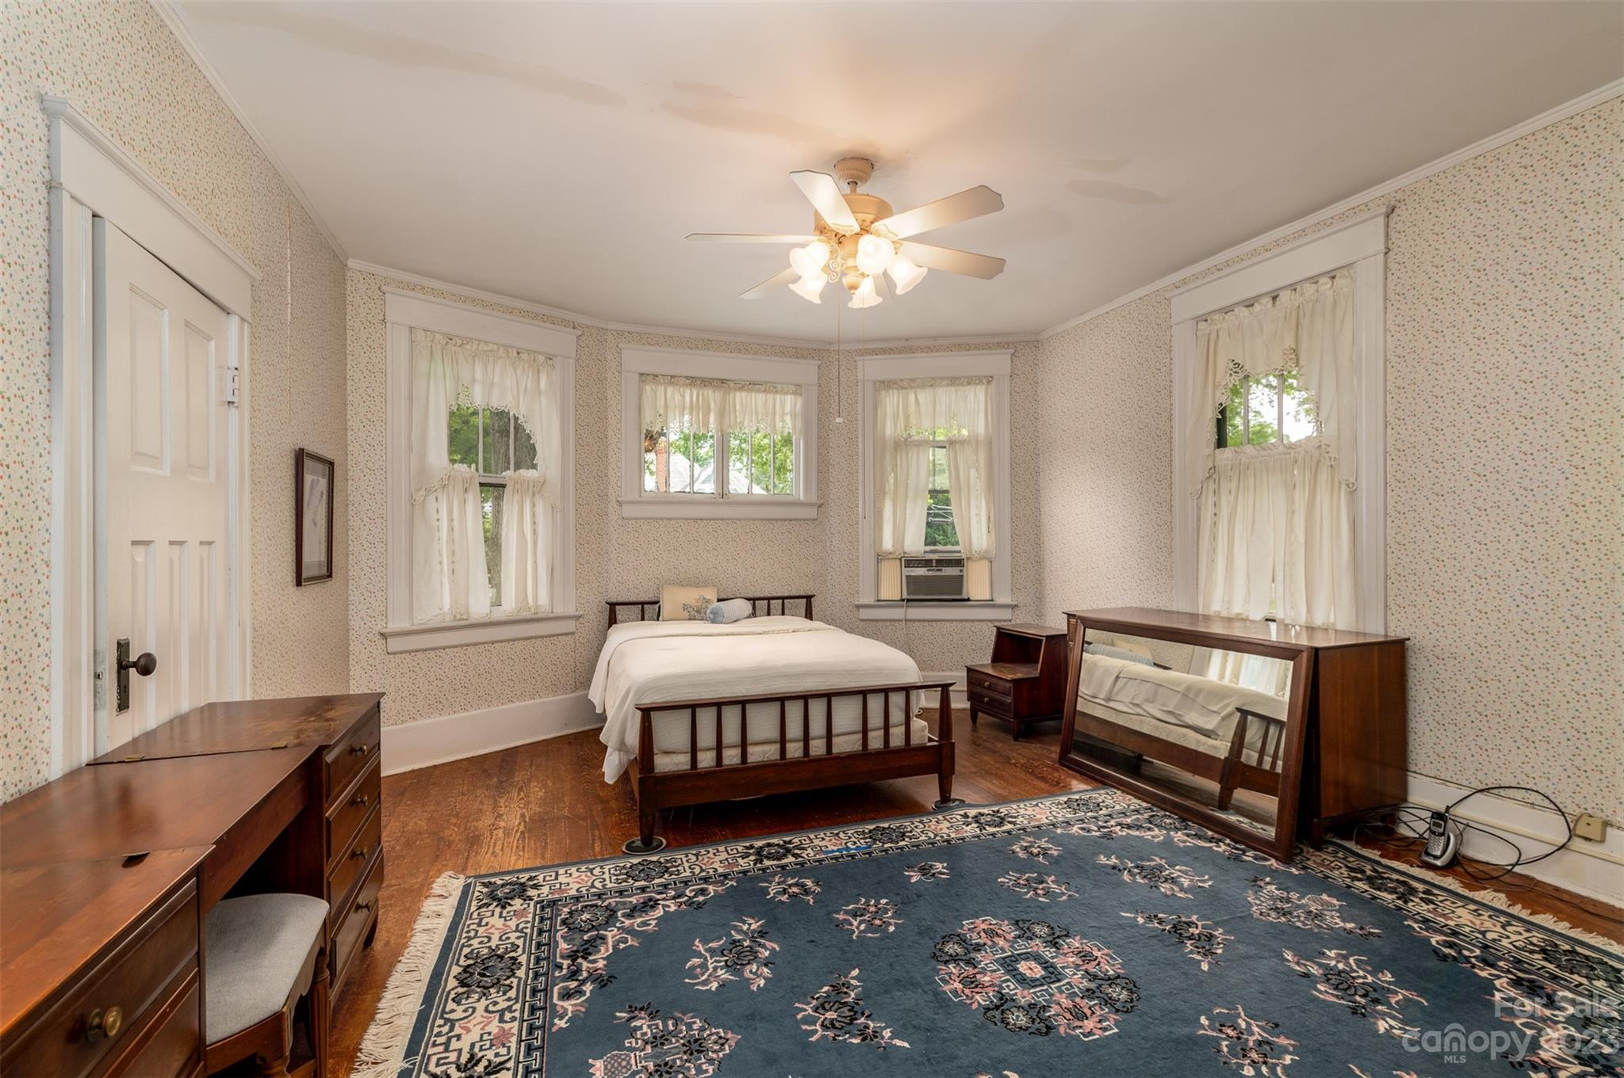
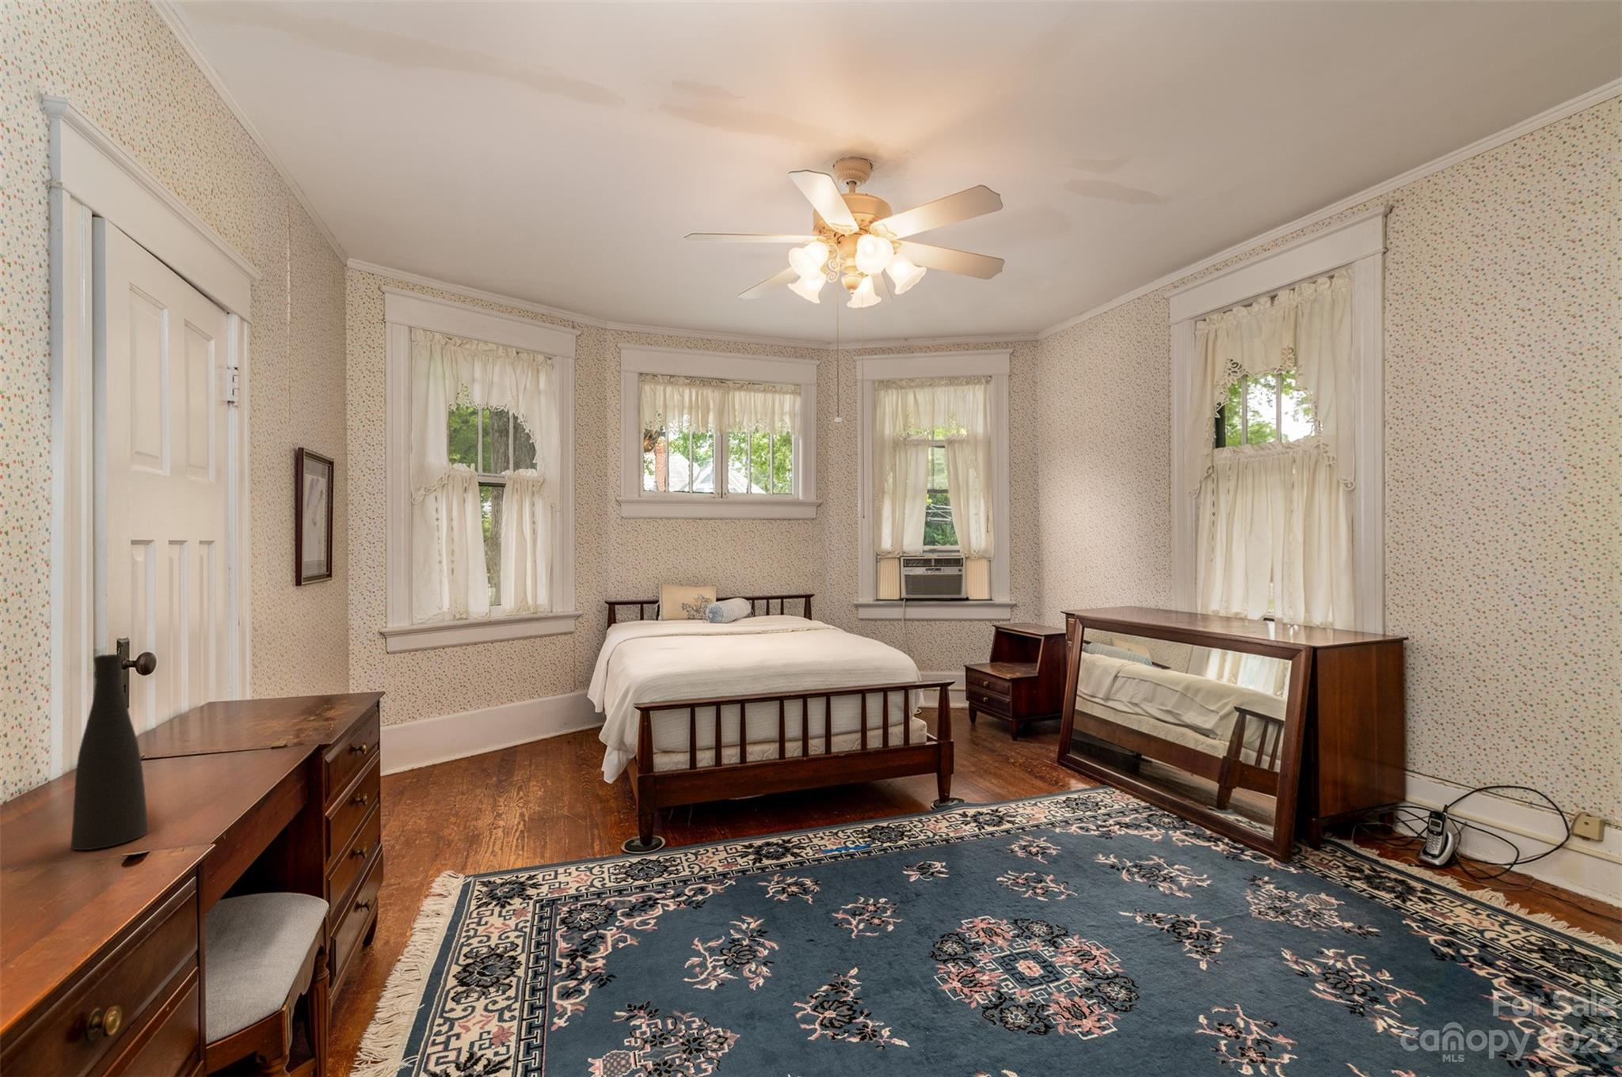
+ vase [70,654,149,851]
